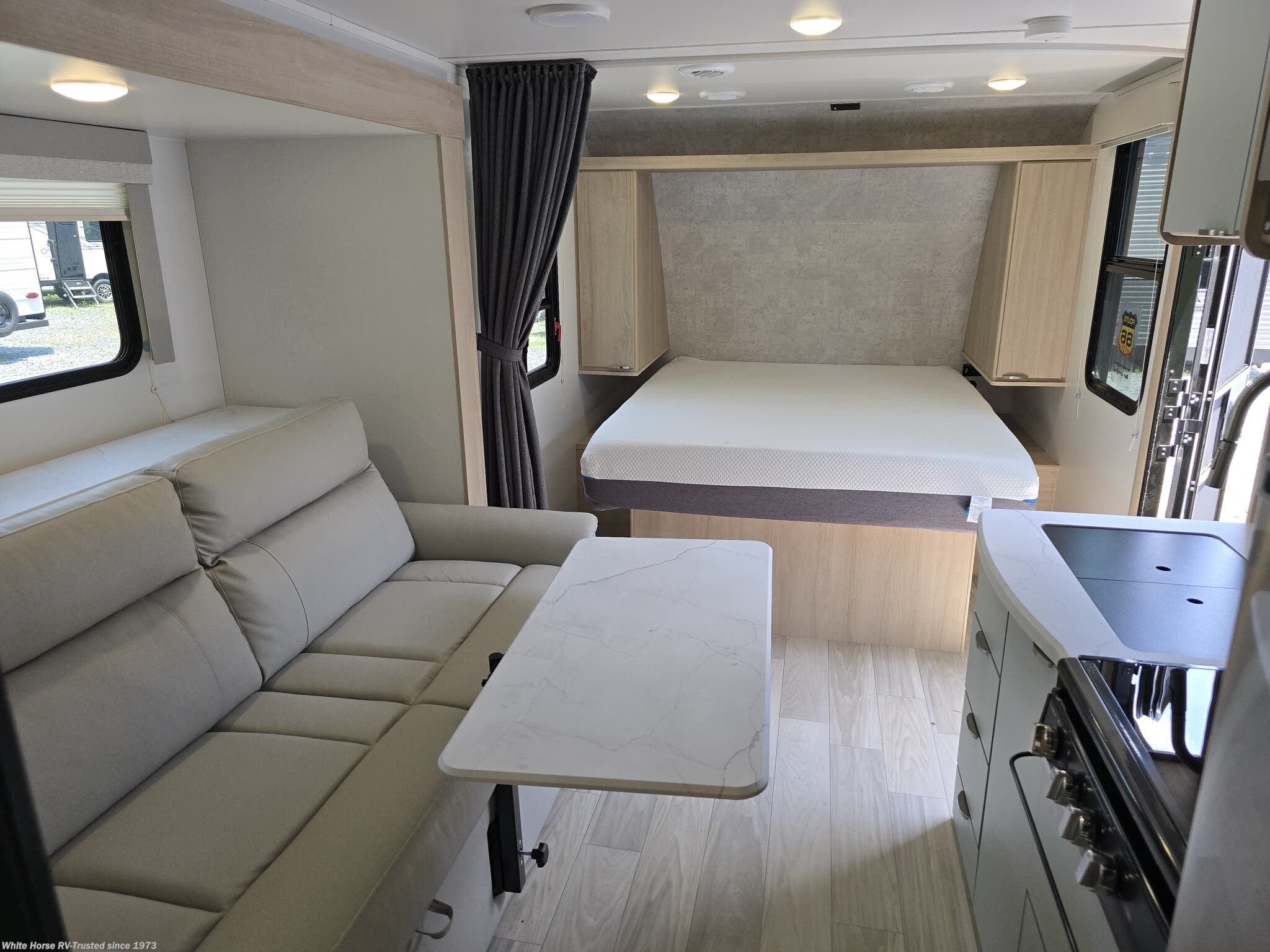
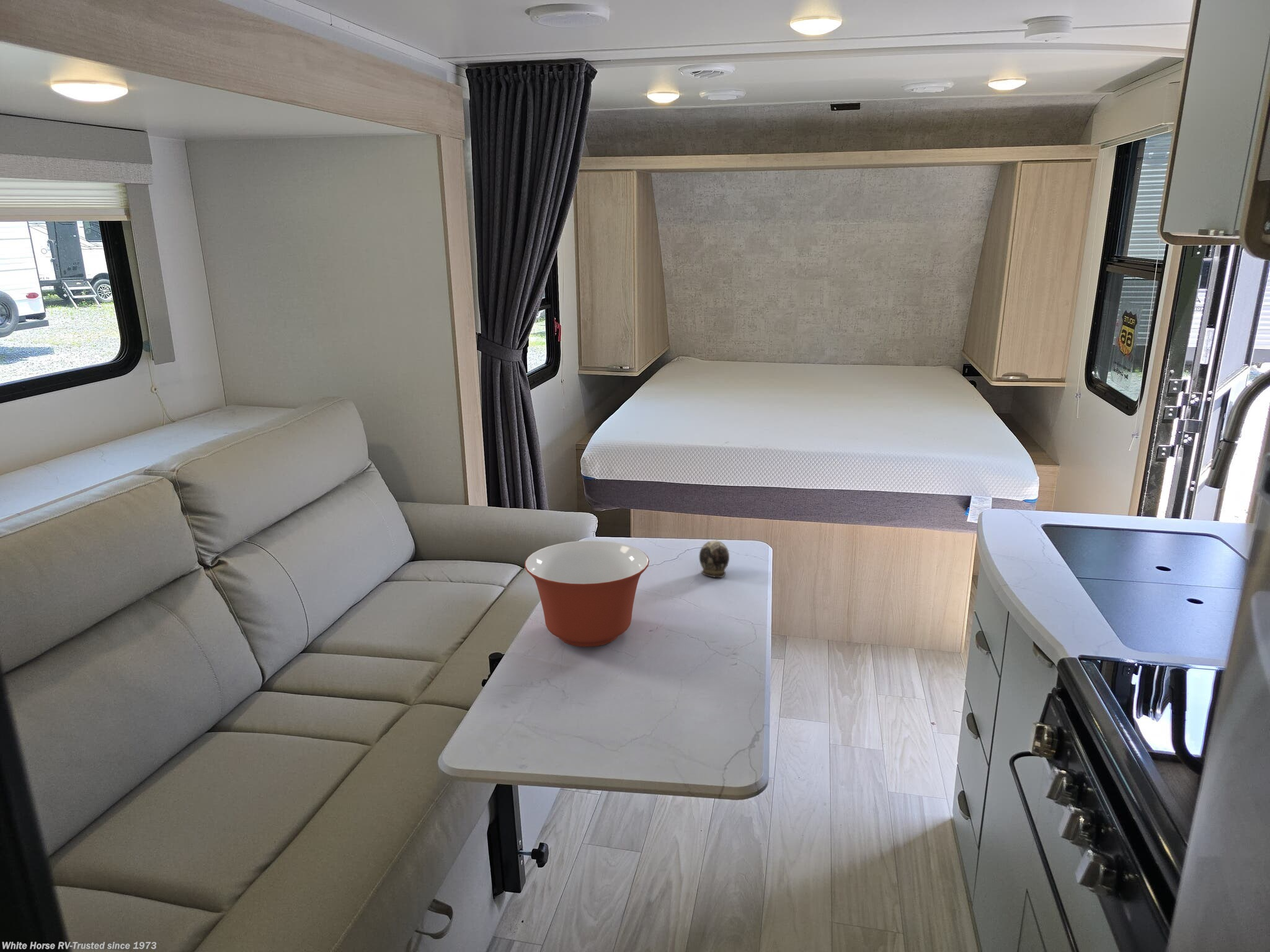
+ mixing bowl [524,540,650,647]
+ decorative egg [699,540,730,578]
